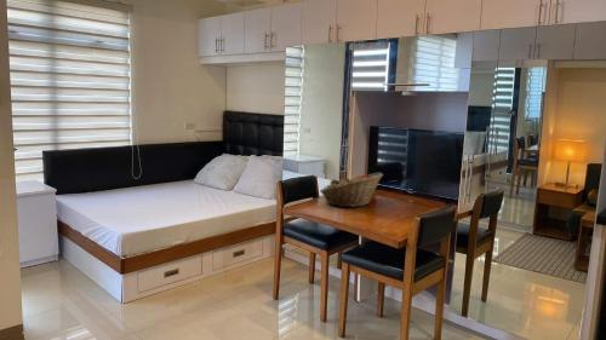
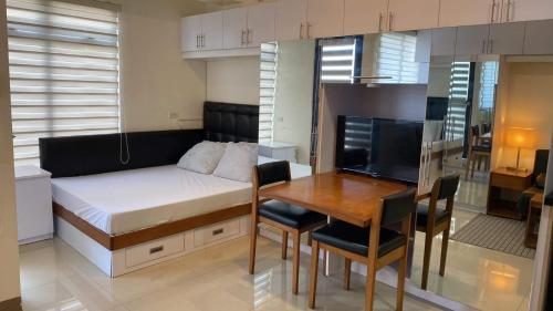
- fruit basket [319,172,384,208]
